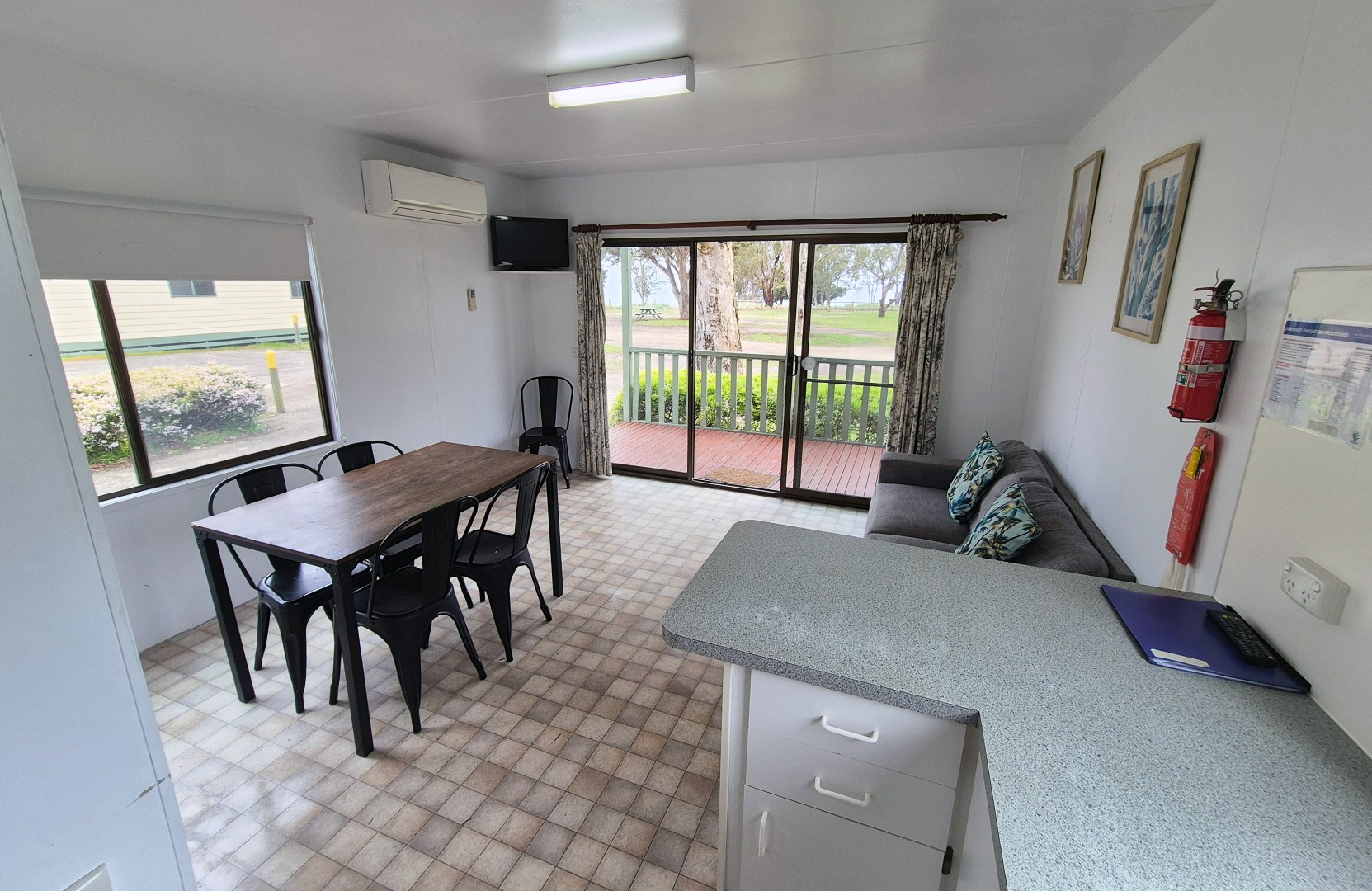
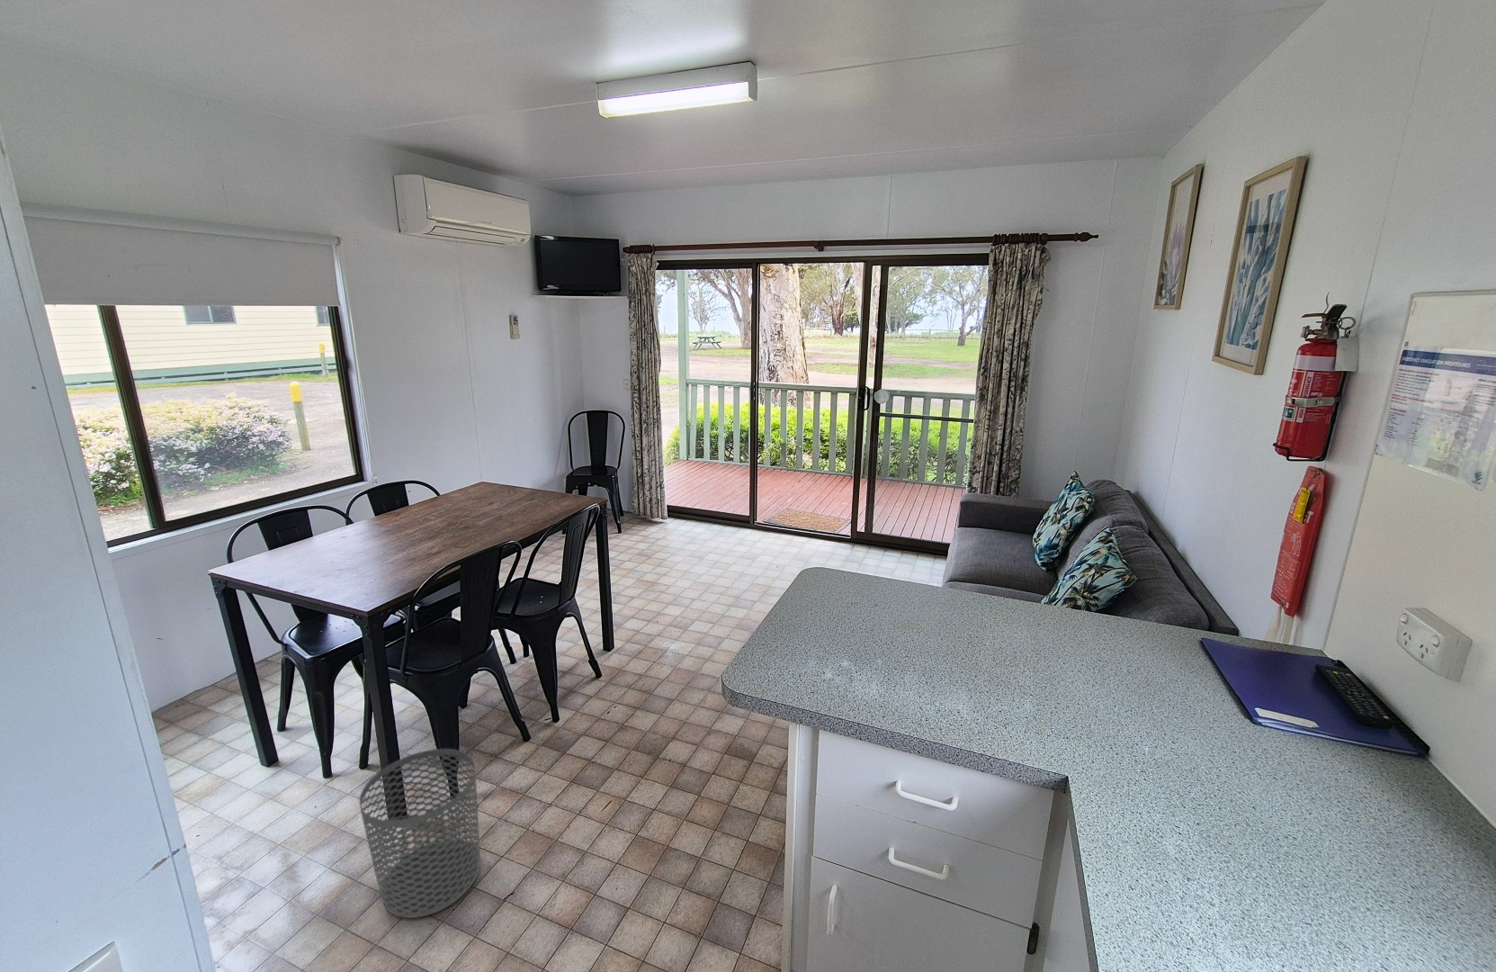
+ waste bin [359,748,481,919]
